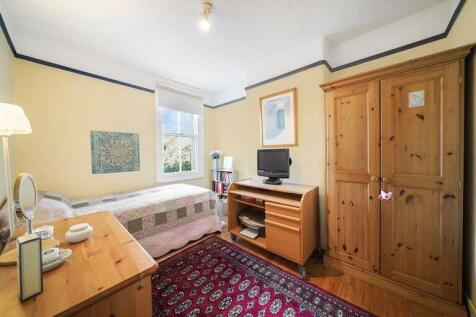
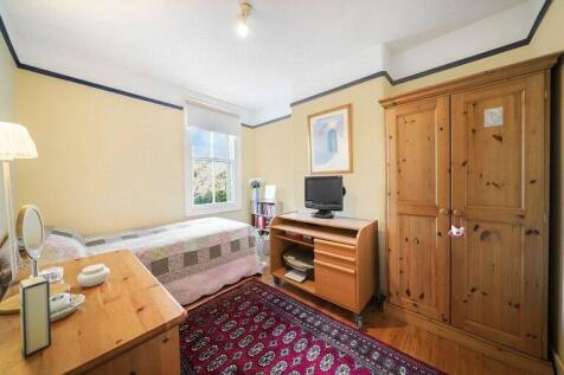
- wall art [89,129,141,175]
